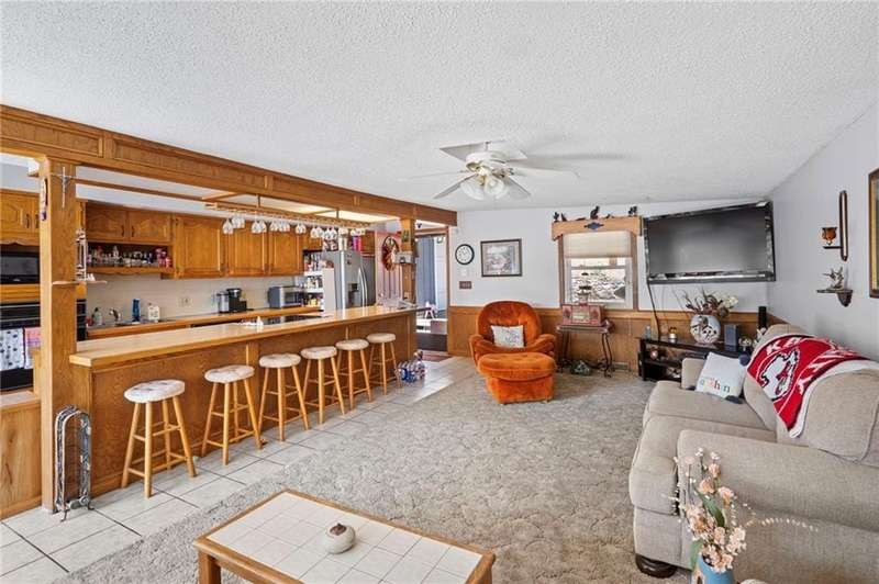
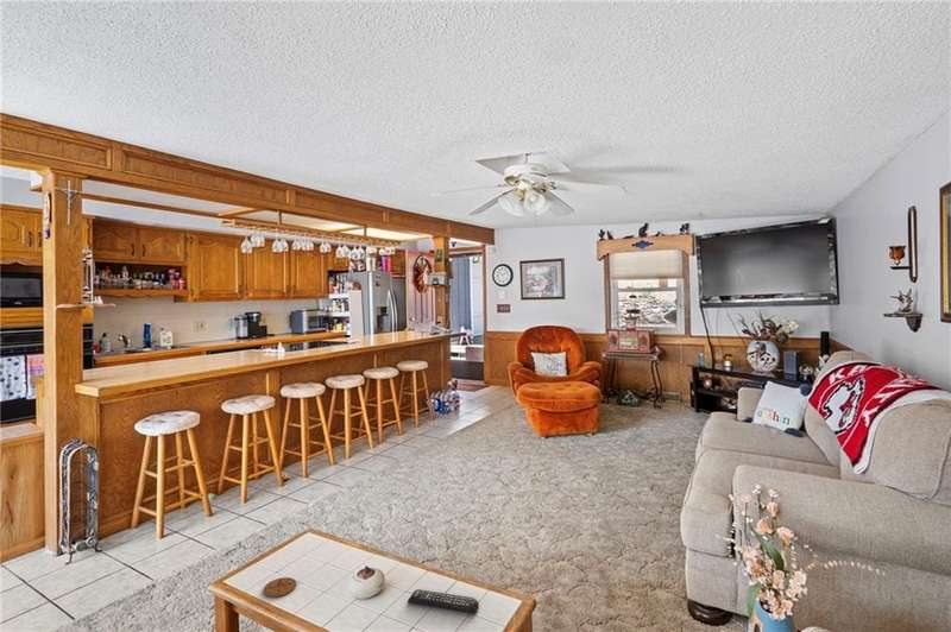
+ remote control [407,588,480,614]
+ coaster [262,576,297,598]
